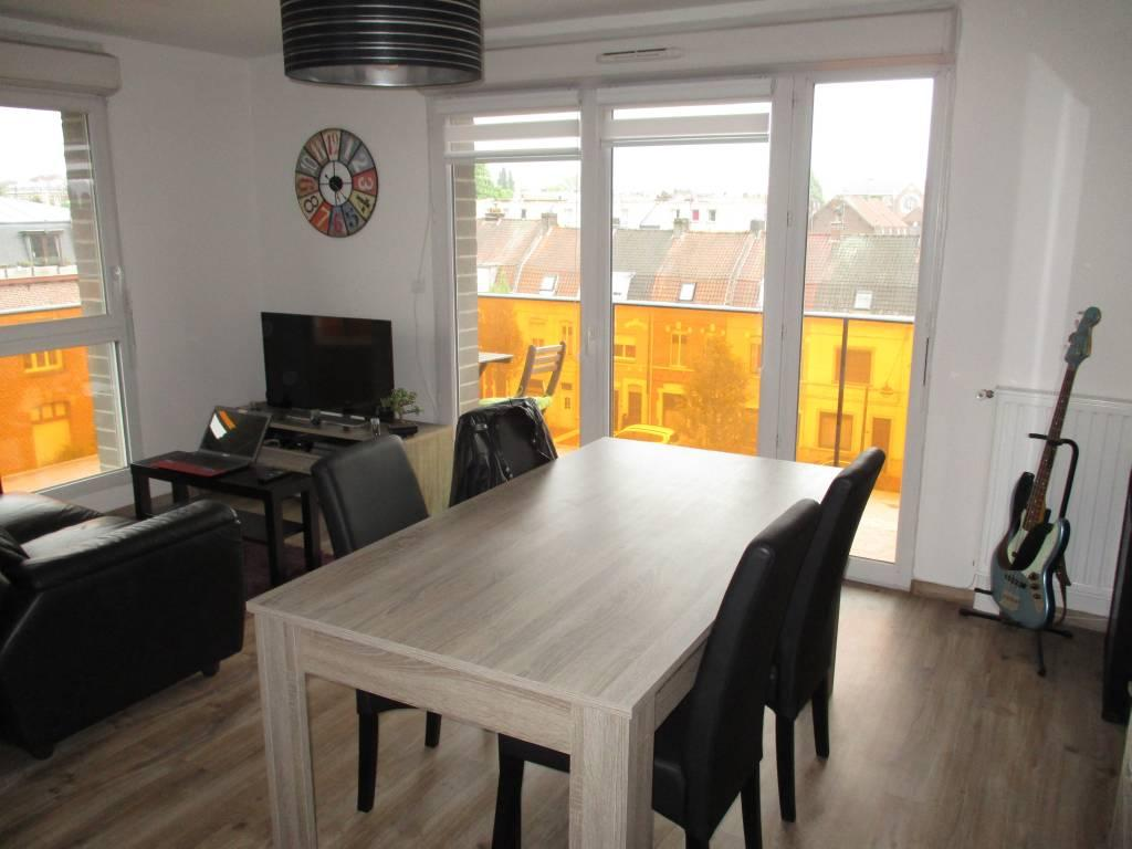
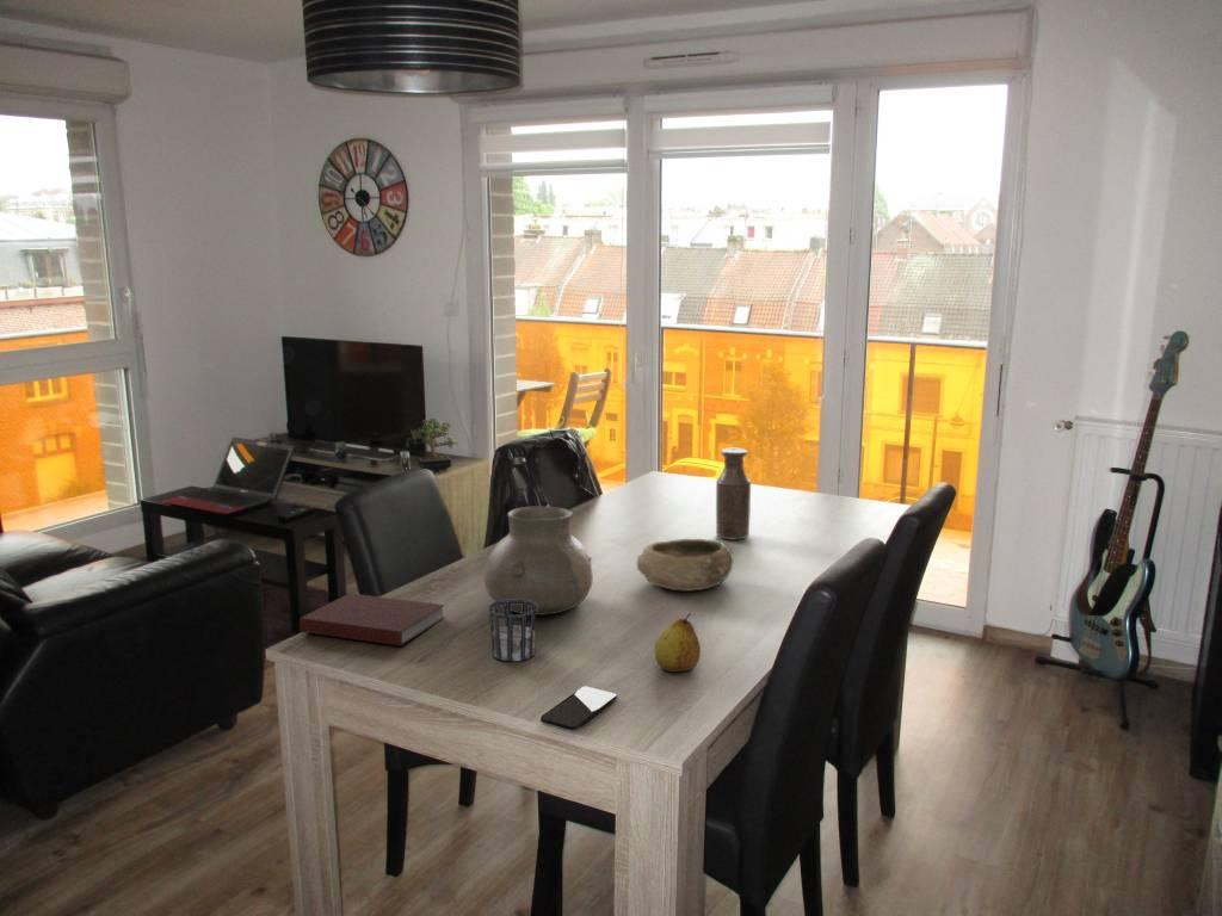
+ vase [482,506,594,617]
+ bottle [715,447,752,541]
+ bowl [636,538,735,593]
+ fruit [654,612,702,673]
+ notebook [298,592,446,648]
+ smartphone [539,686,617,731]
+ cup [488,599,538,662]
